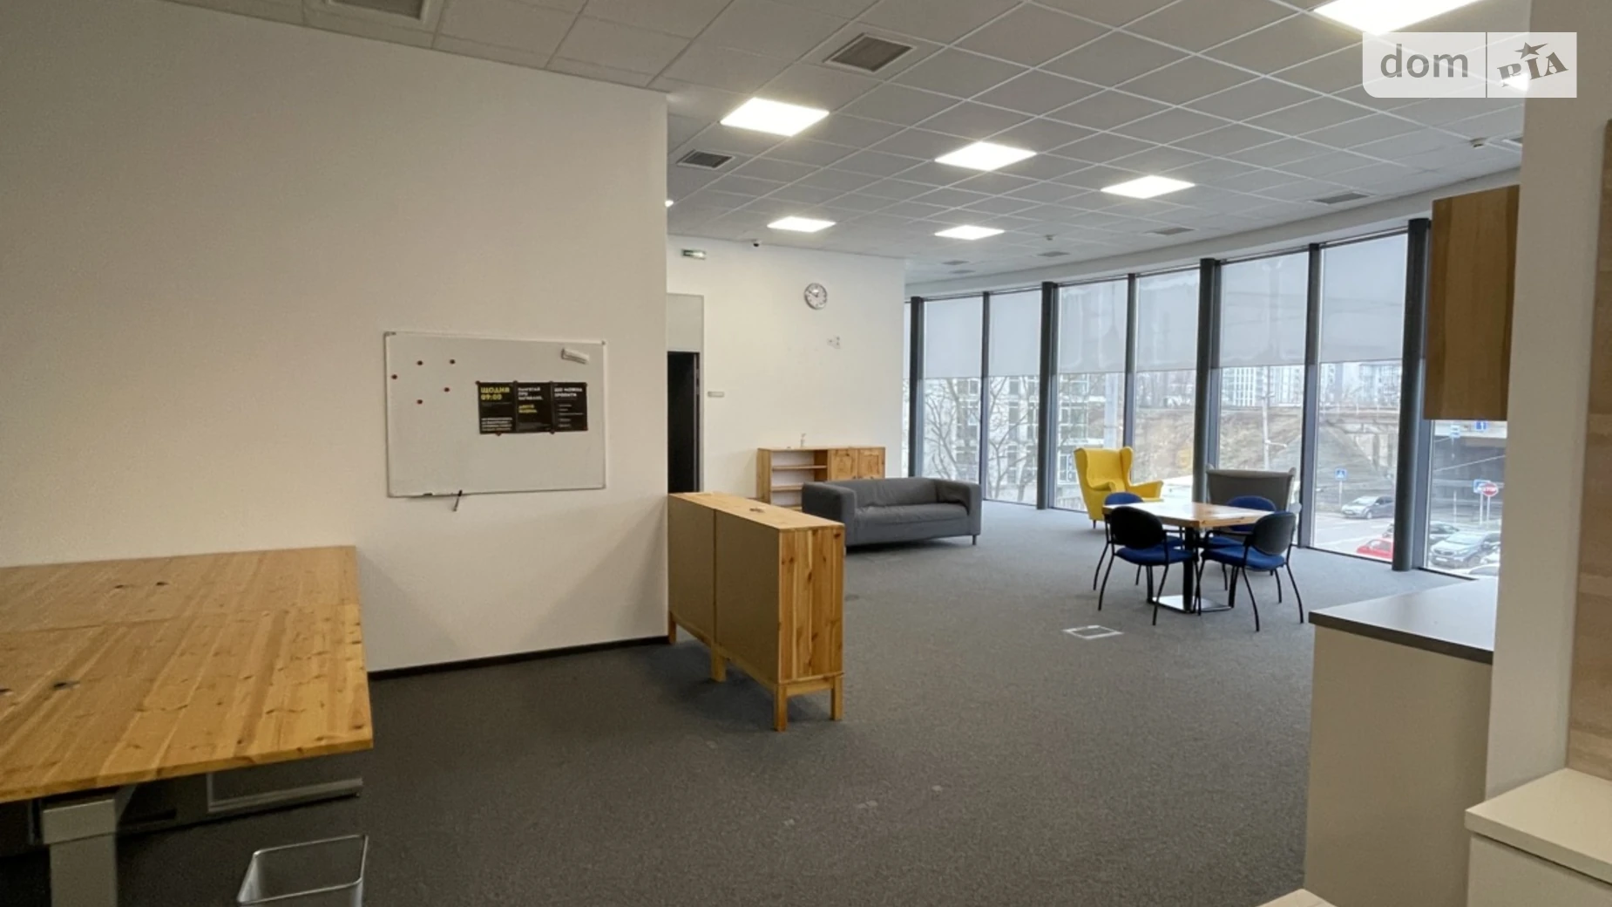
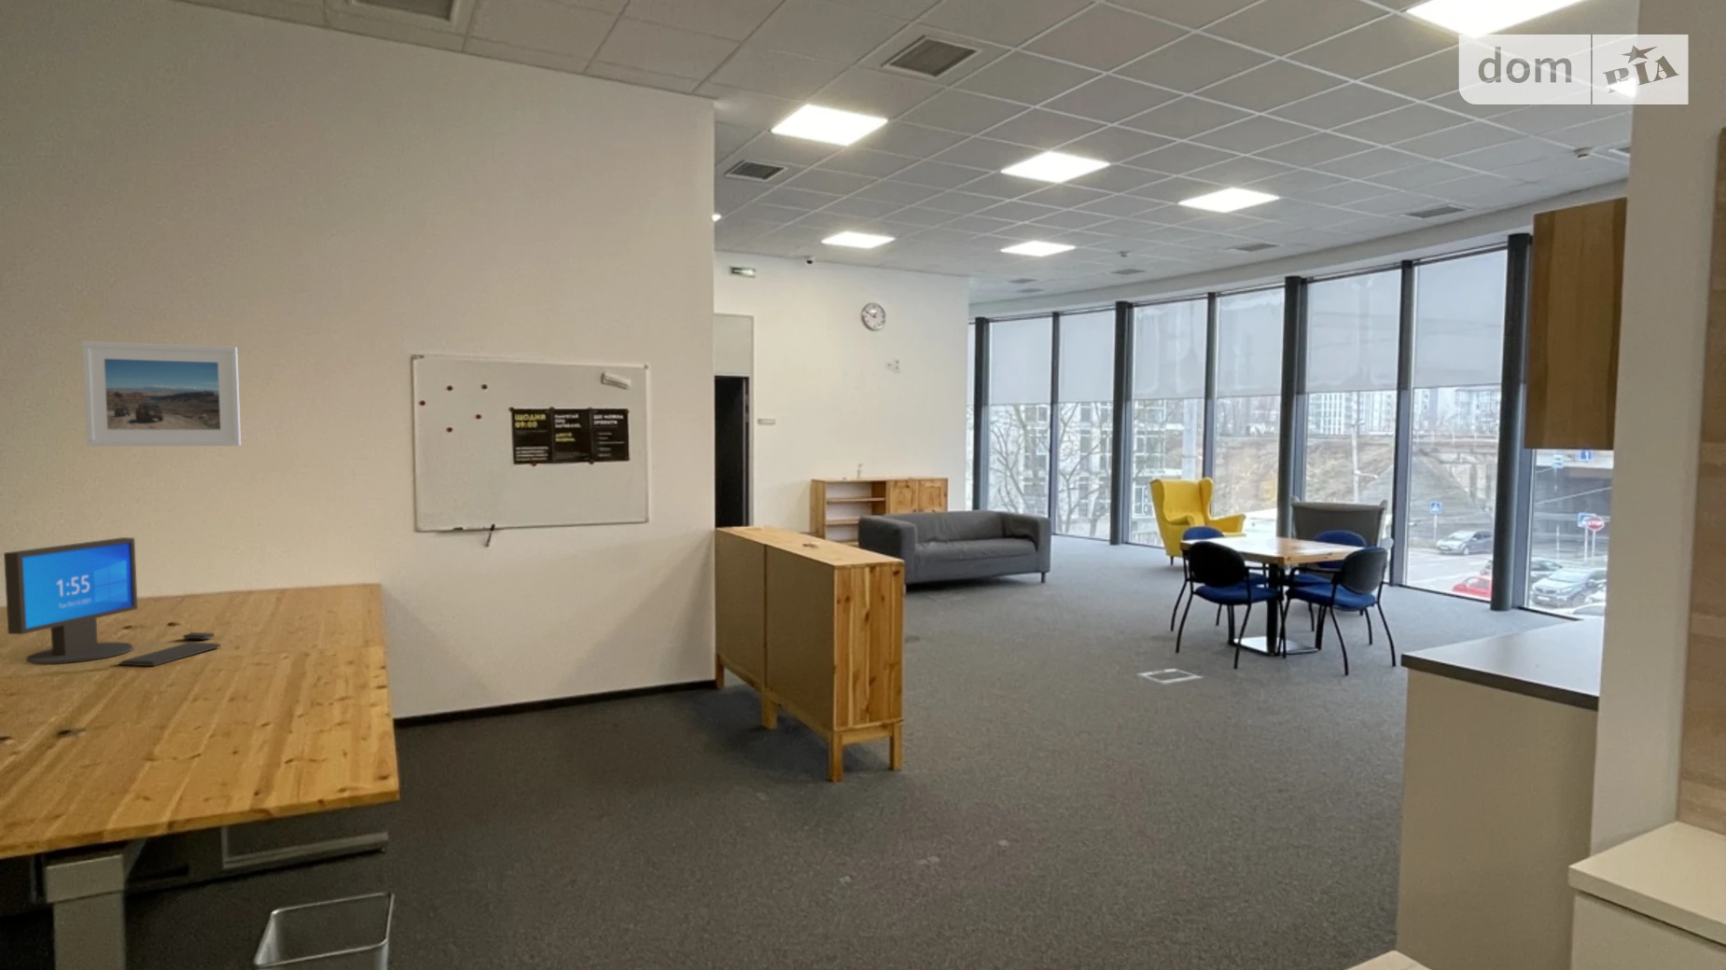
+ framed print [81,340,242,447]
+ monitor [2,537,222,667]
